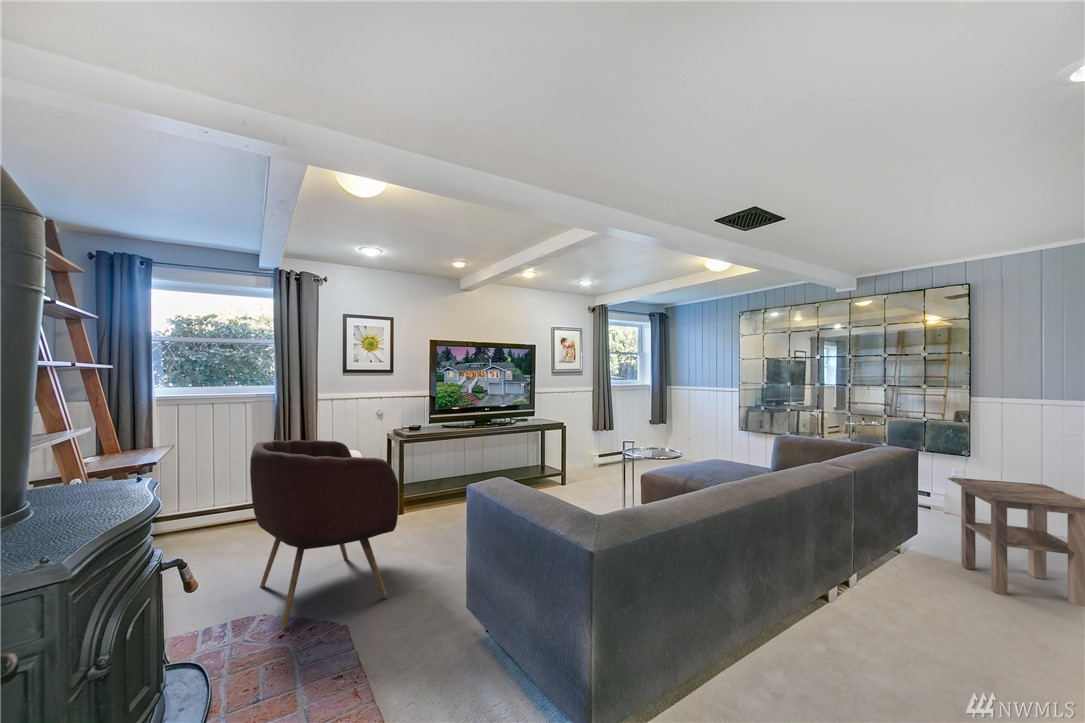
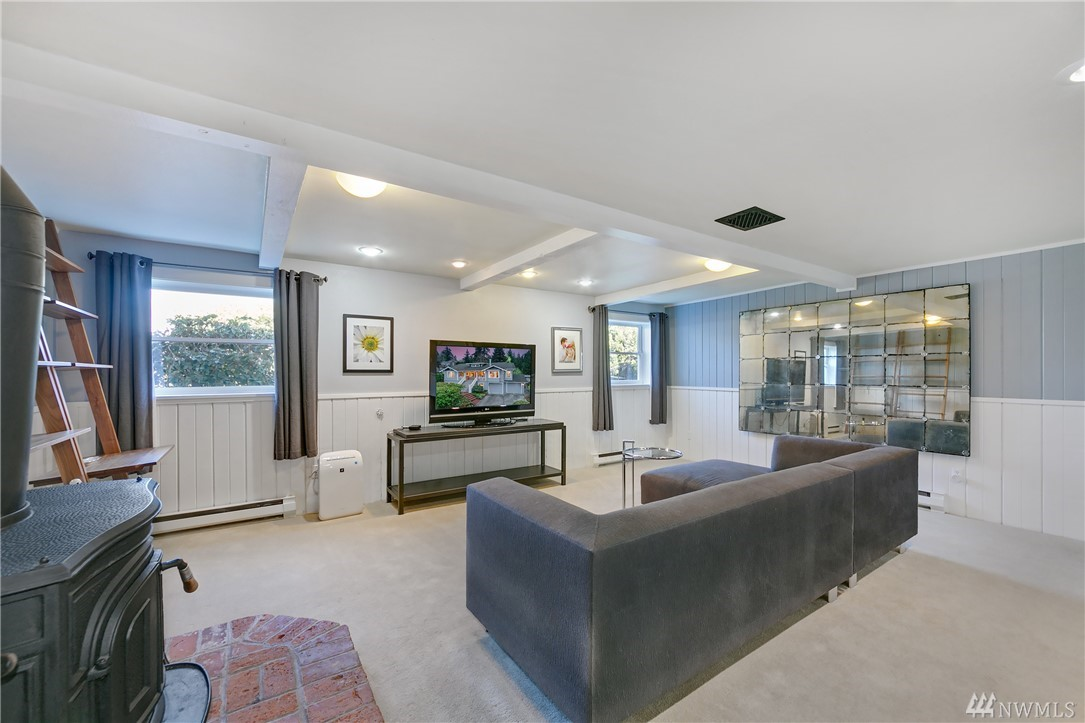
- armchair [249,439,400,630]
- side table [947,477,1085,607]
